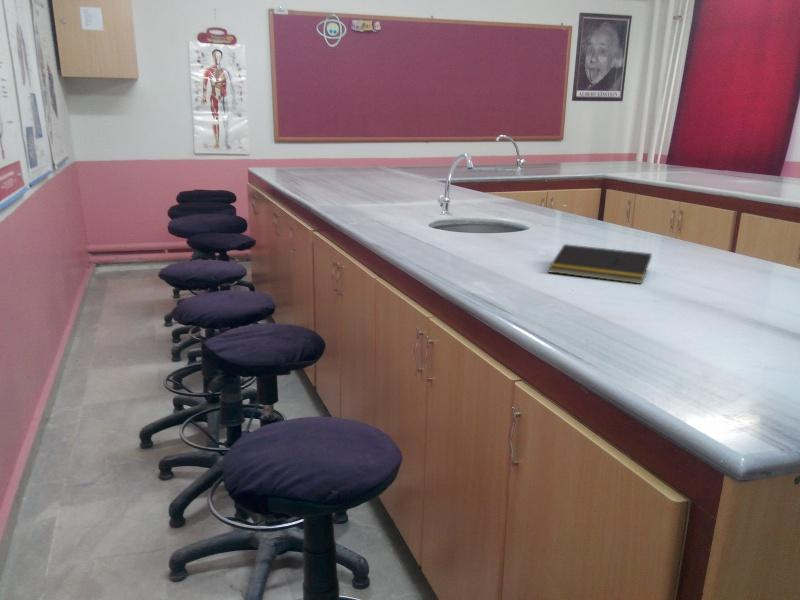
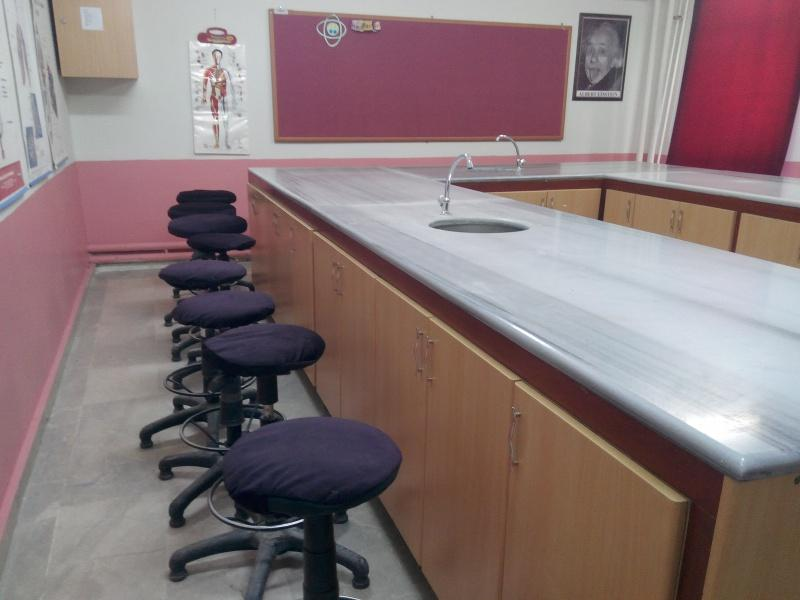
- notepad [548,243,653,285]
